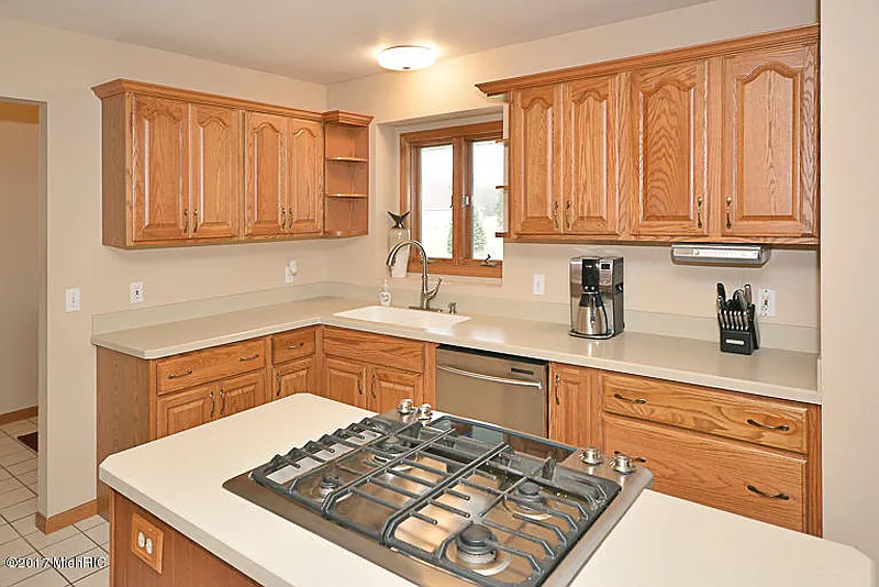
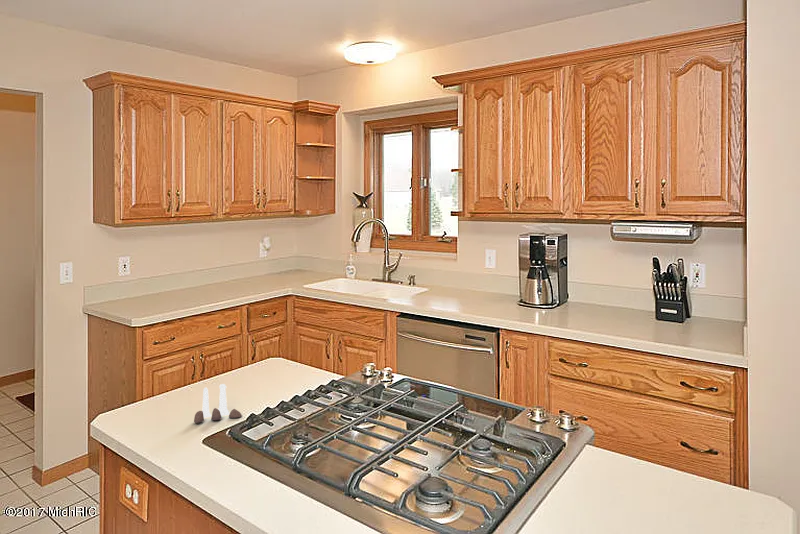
+ salt and pepper shaker set [193,383,243,424]
